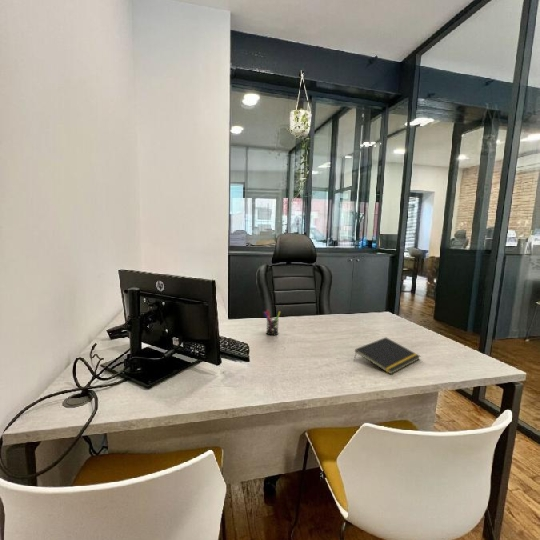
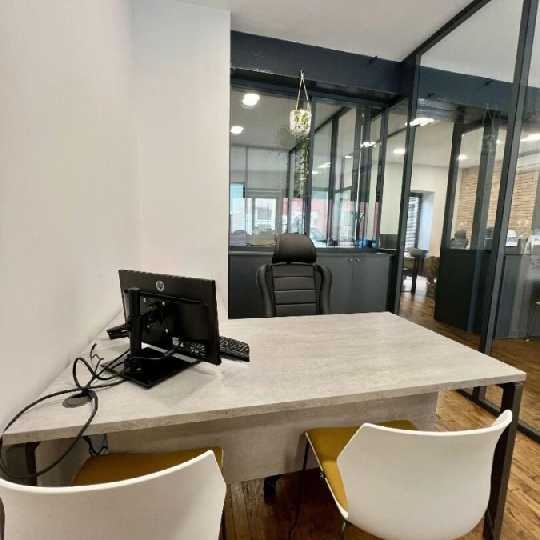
- notepad [353,336,421,375]
- pen holder [263,309,281,336]
